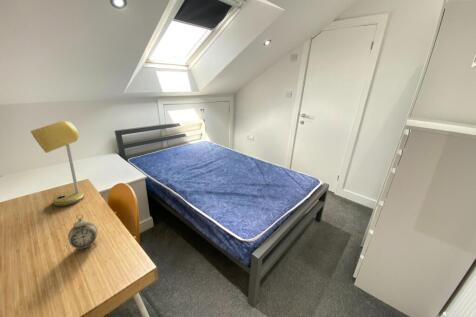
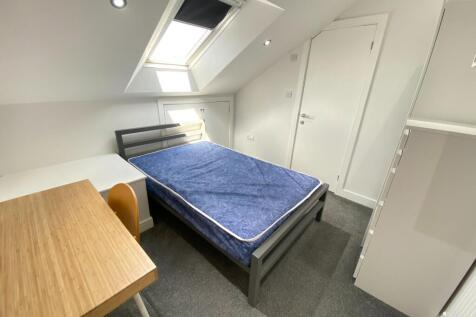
- desk lamp [30,120,85,207]
- alarm clock [67,213,98,254]
